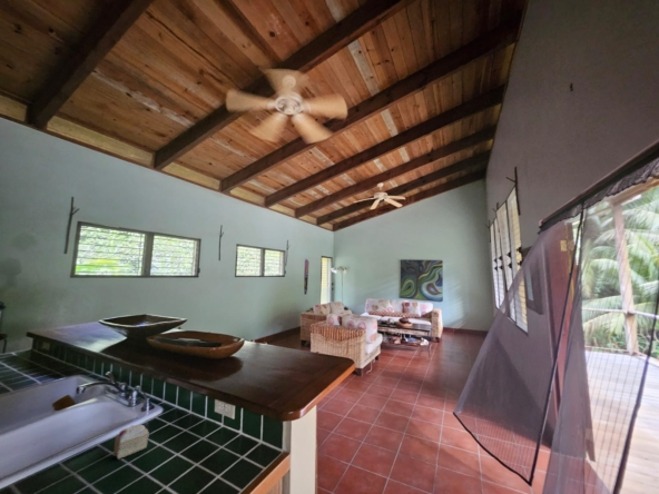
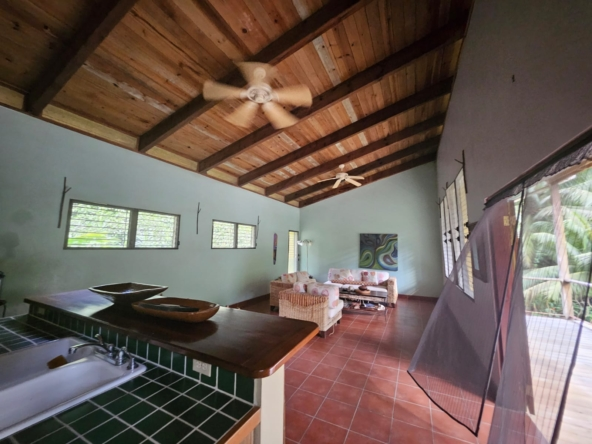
- cake slice [114,424,150,461]
